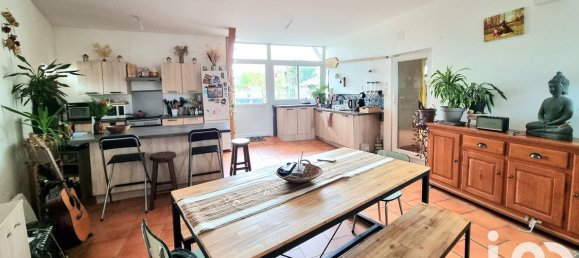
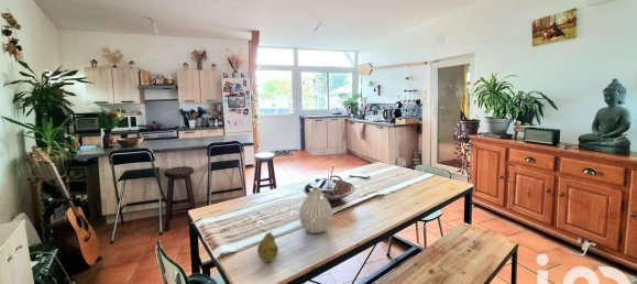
+ fruit [256,229,279,263]
+ vase [298,187,333,234]
